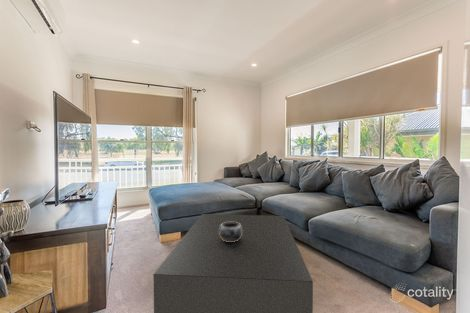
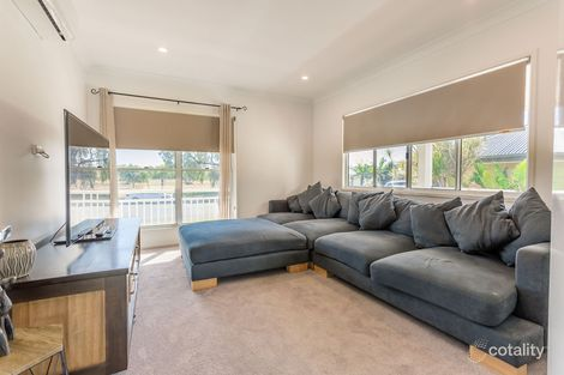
- decorative bowl [219,222,242,242]
- coffee table [152,213,314,313]
